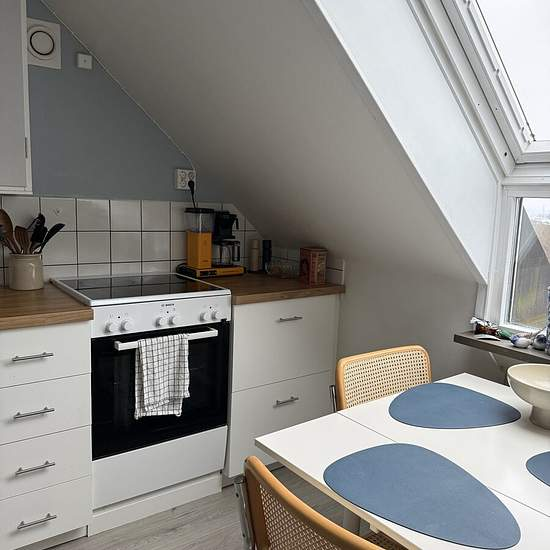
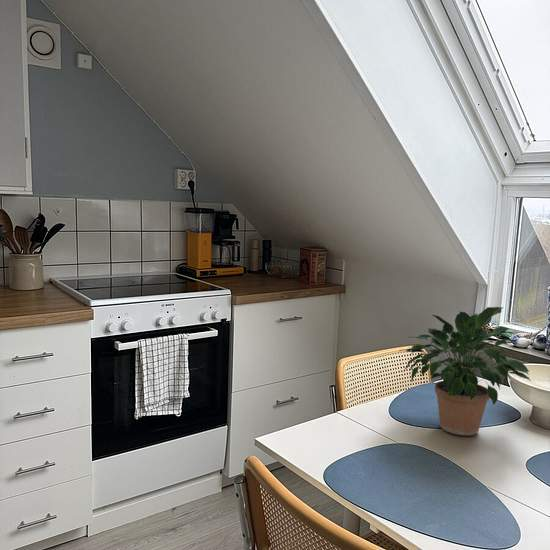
+ potted plant [398,306,531,436]
